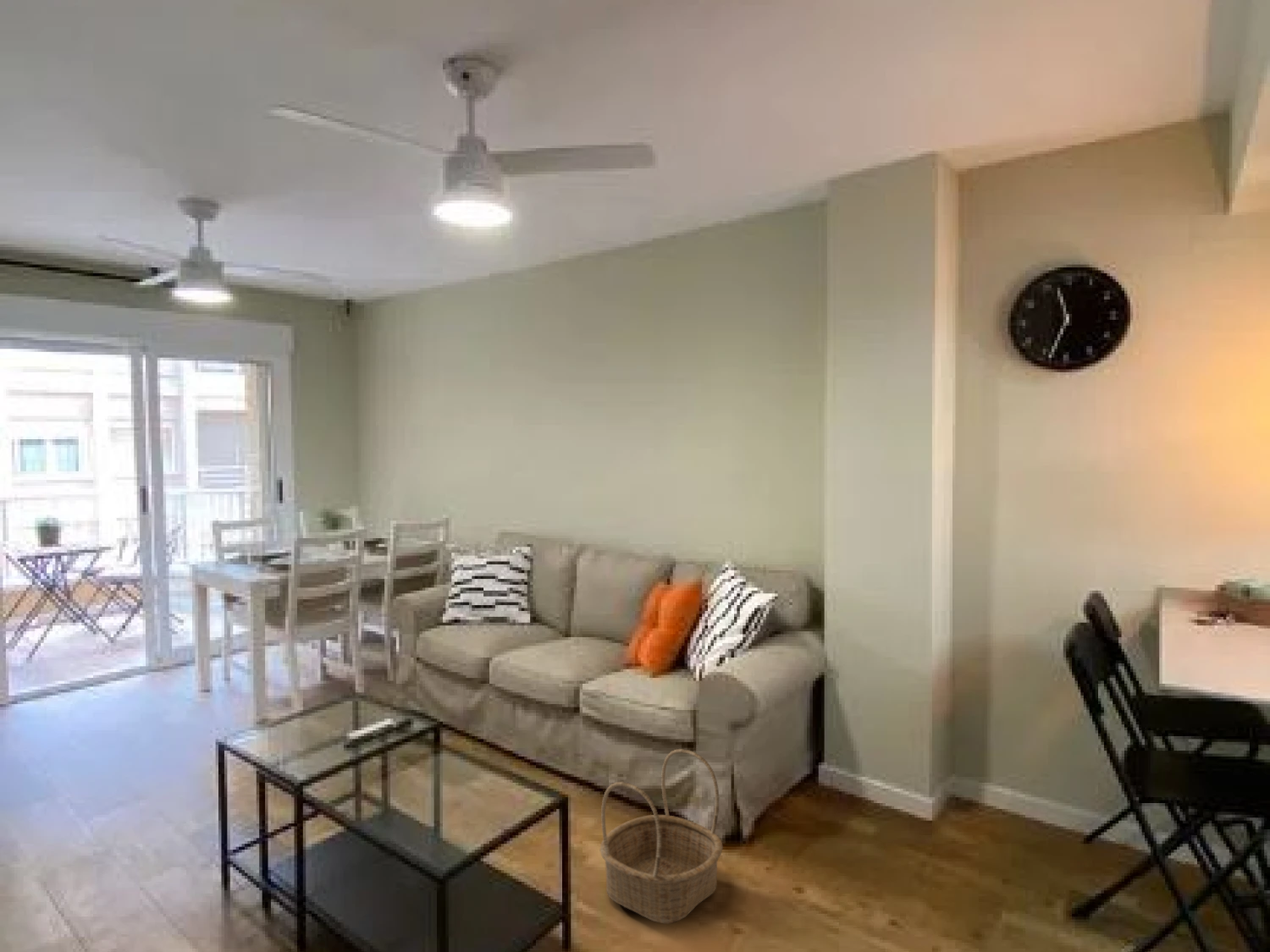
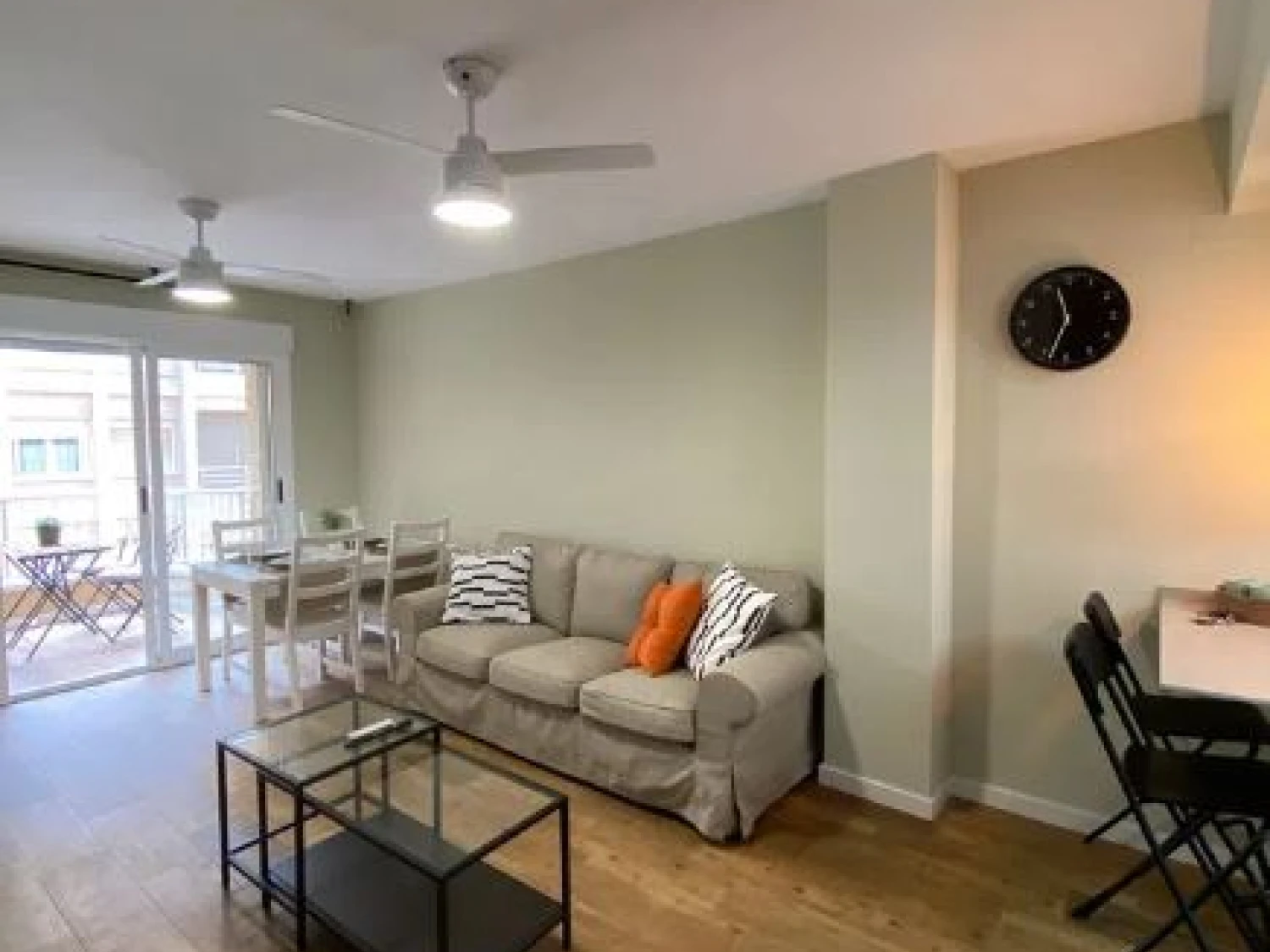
- basket [599,748,724,924]
